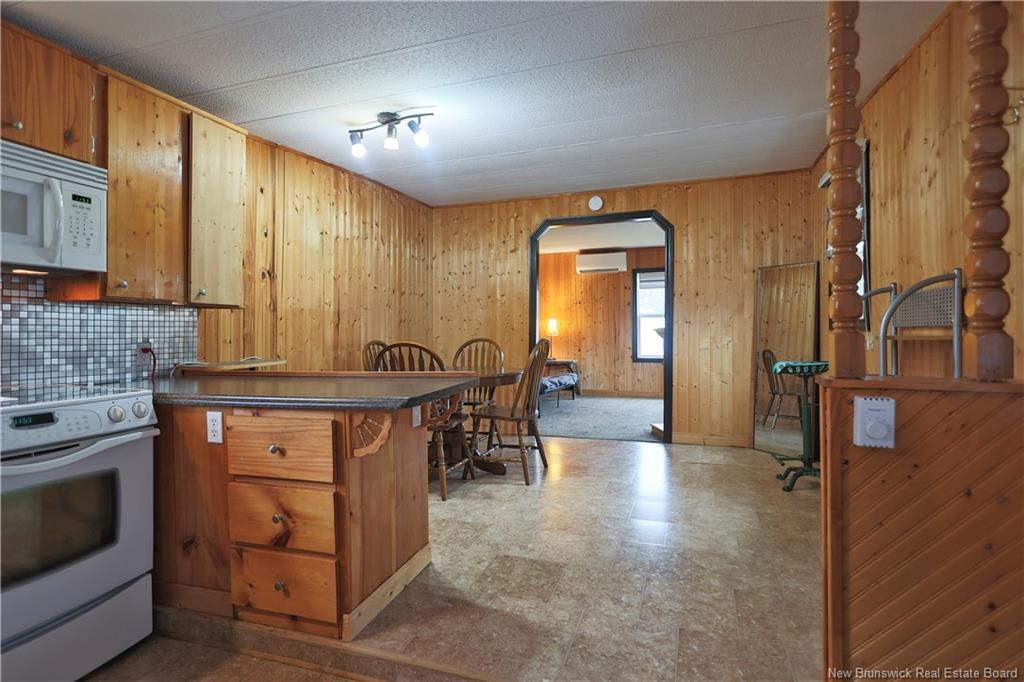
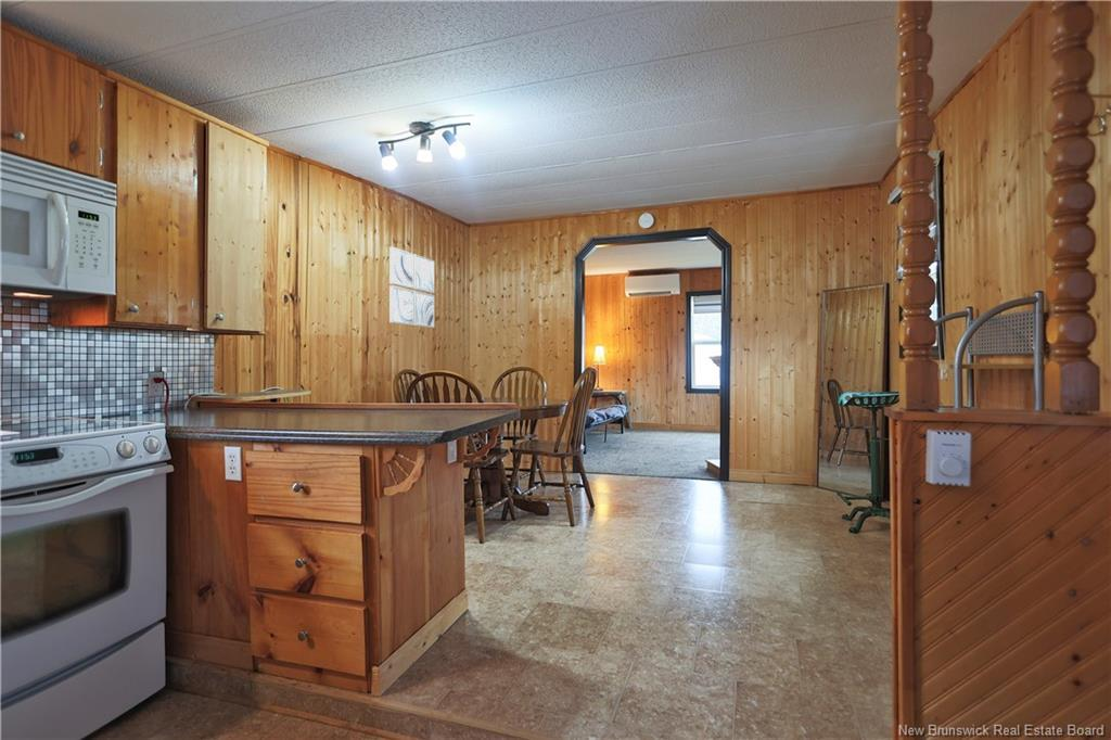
+ wall art [388,245,436,329]
